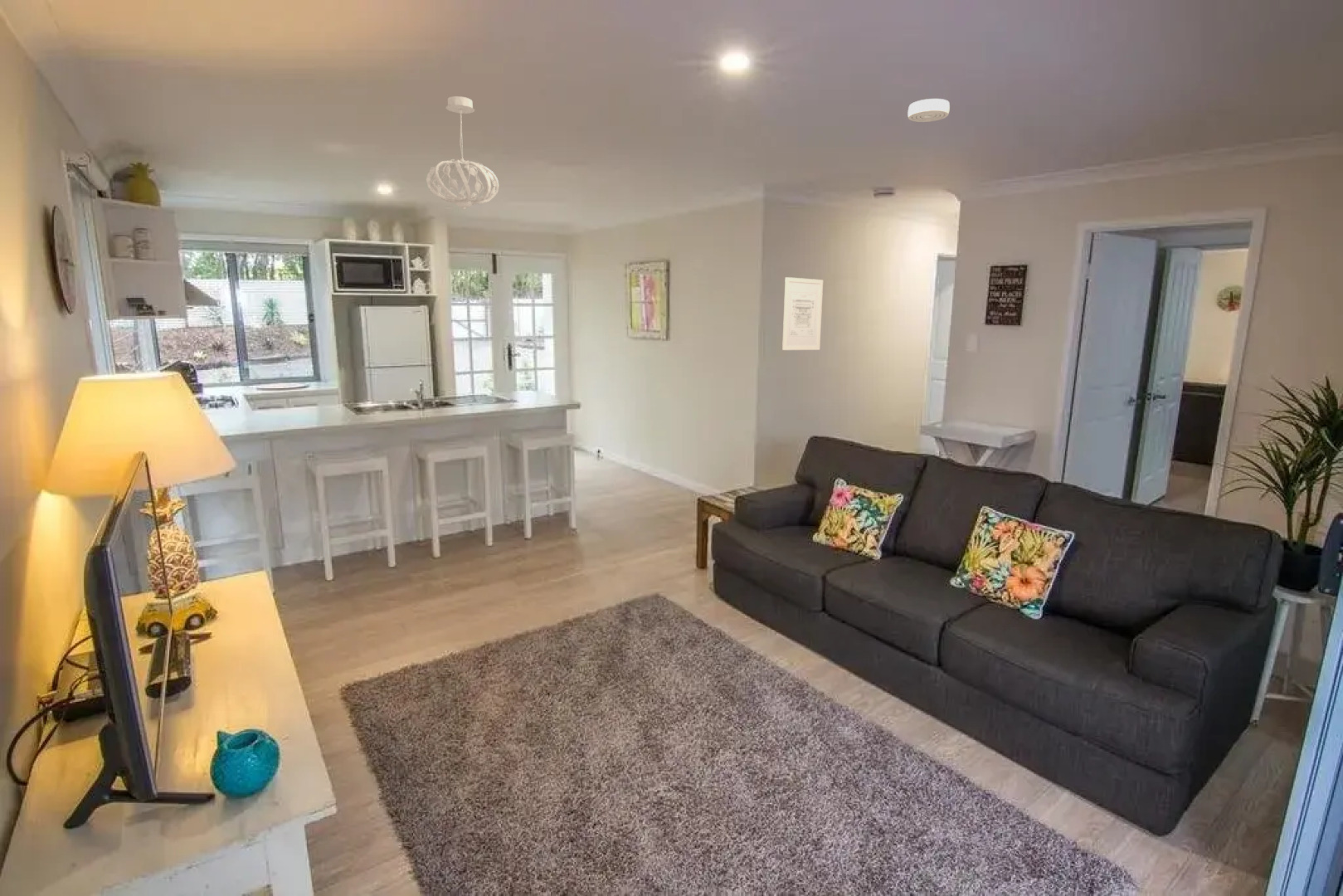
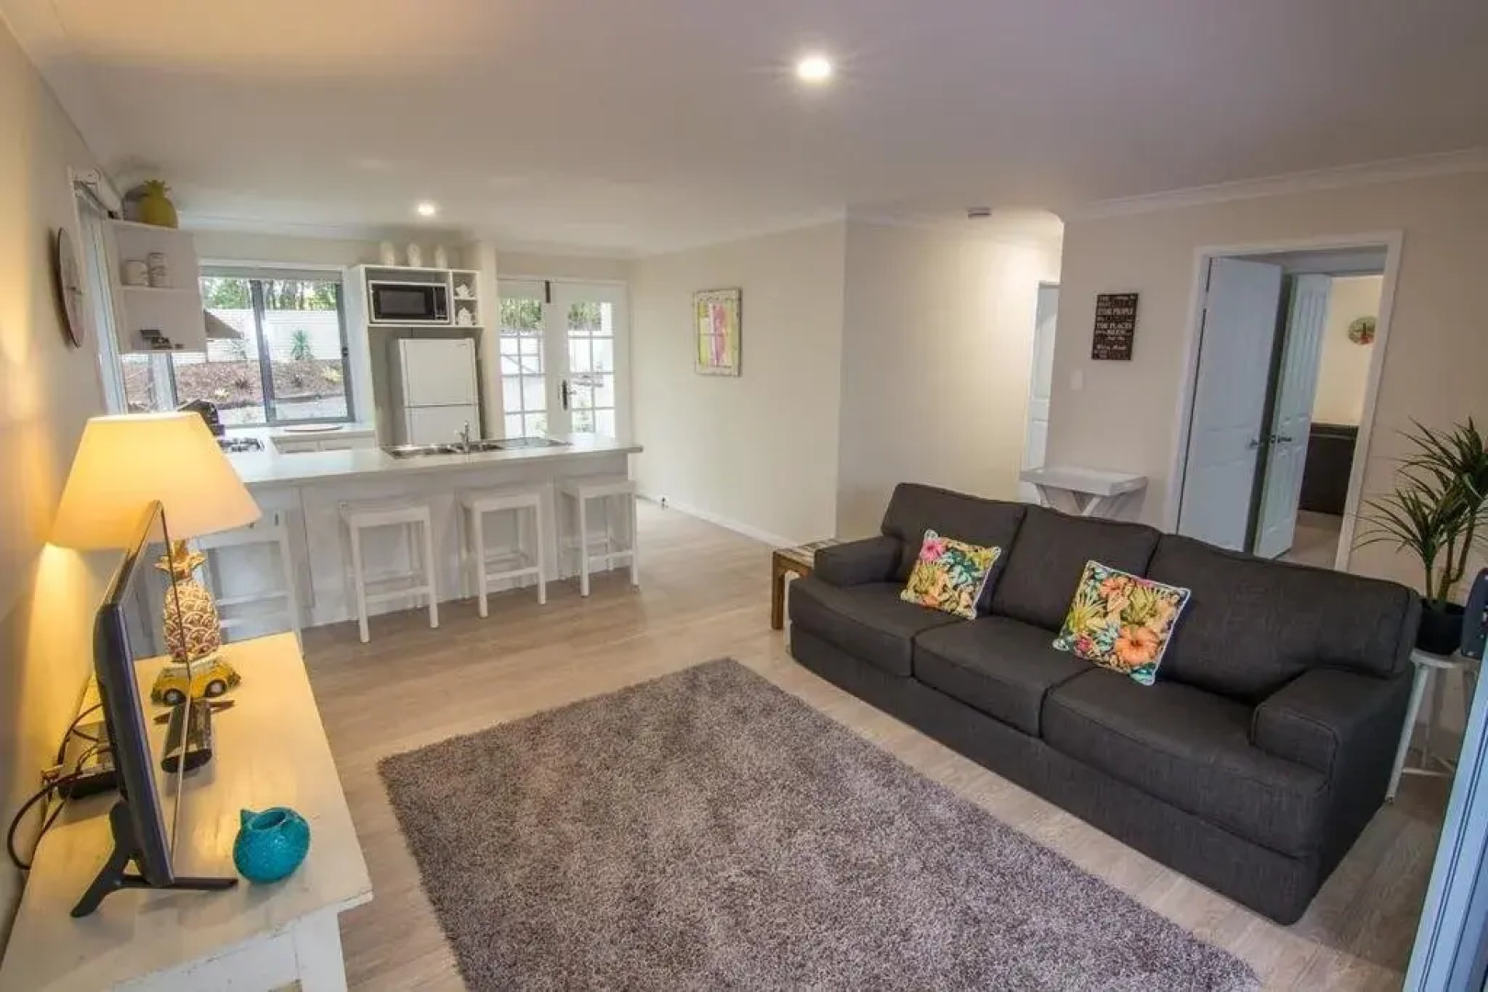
- smoke detector [907,98,951,123]
- wall art [781,276,824,351]
- pendant light [426,95,499,210]
